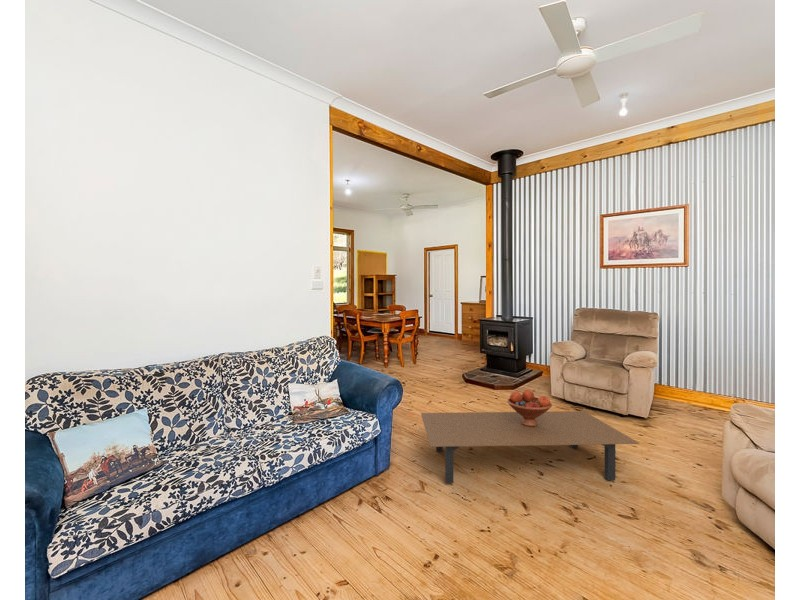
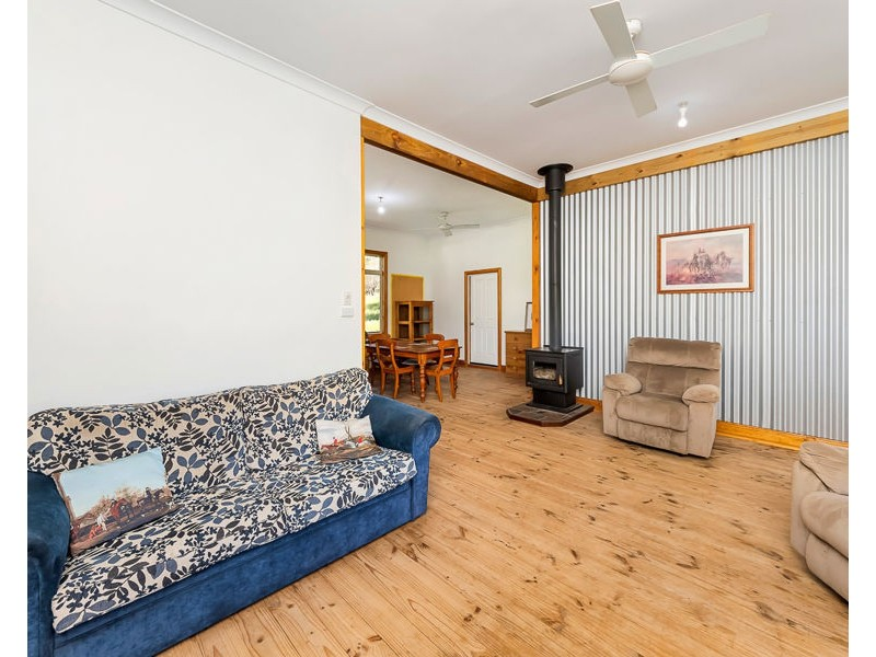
- fruit bowl [506,389,553,427]
- coffee table [420,410,640,484]
